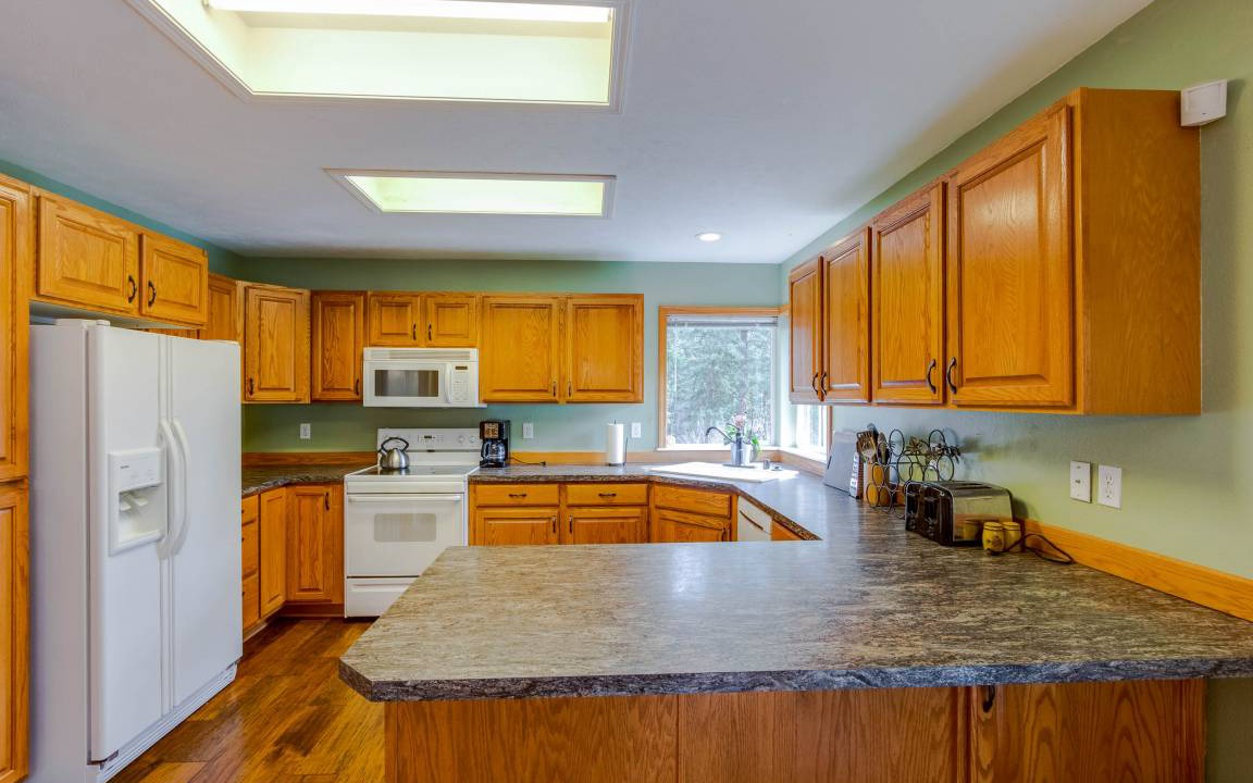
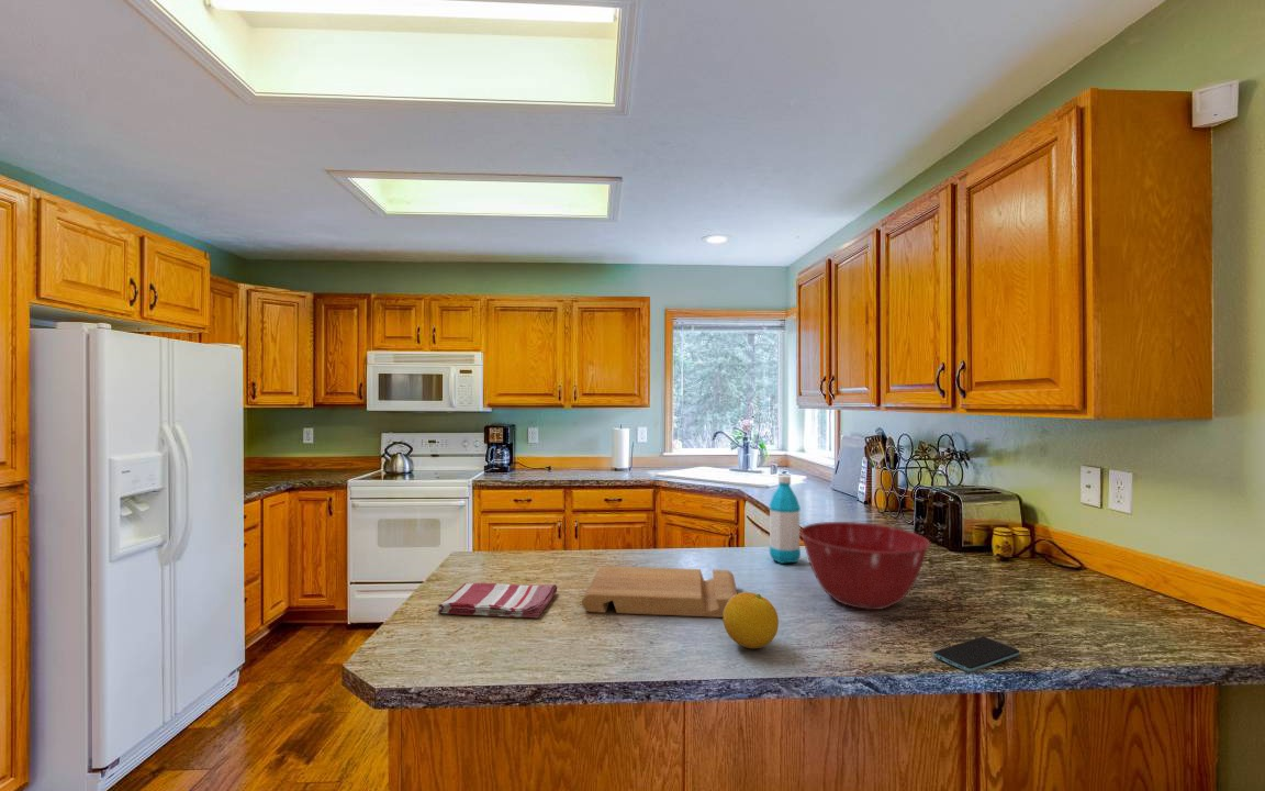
+ mixing bowl [799,521,931,611]
+ cutting board [581,565,738,619]
+ water bottle [769,475,802,565]
+ dish towel [437,582,558,619]
+ fruit [723,591,780,649]
+ smartphone [932,636,1021,672]
